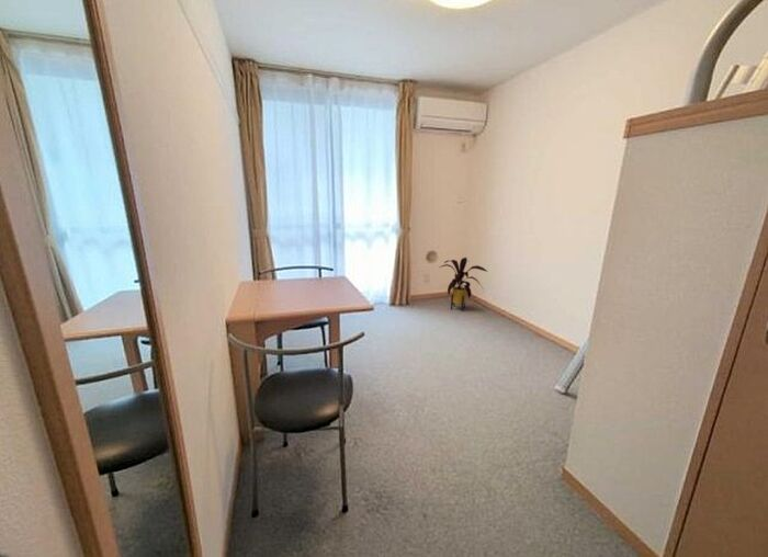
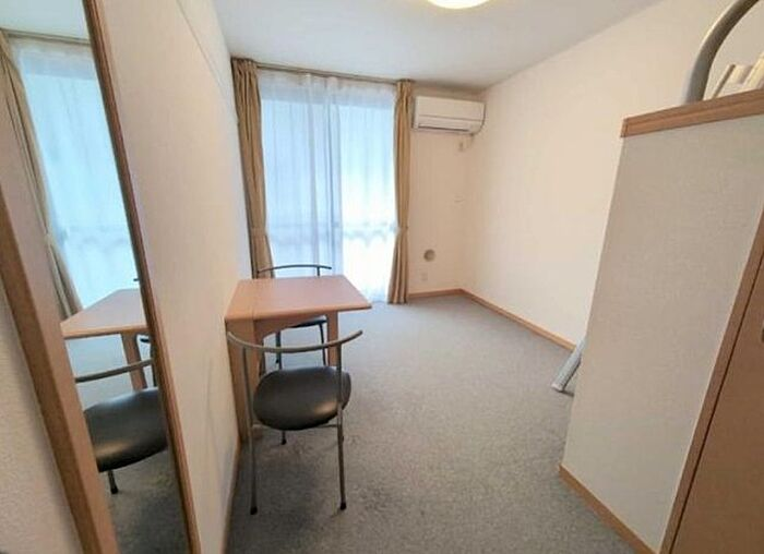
- house plant [438,257,488,312]
